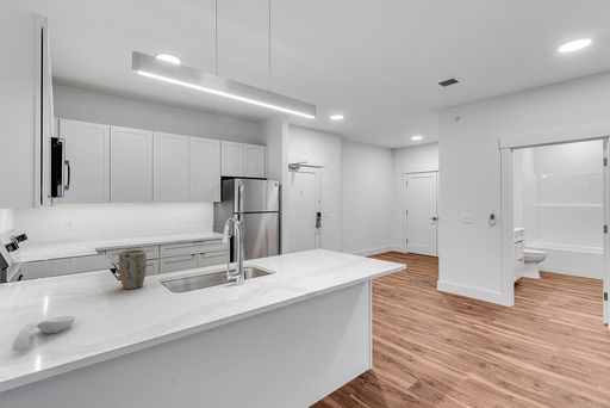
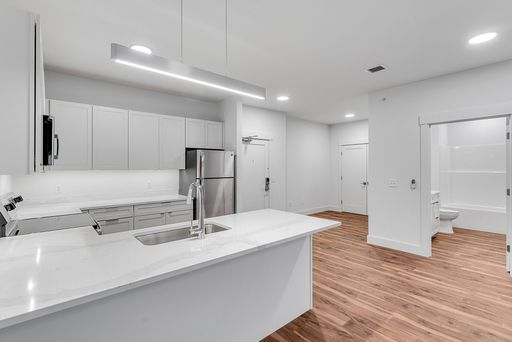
- plant pot [118,249,148,290]
- spoon rest [11,315,77,352]
